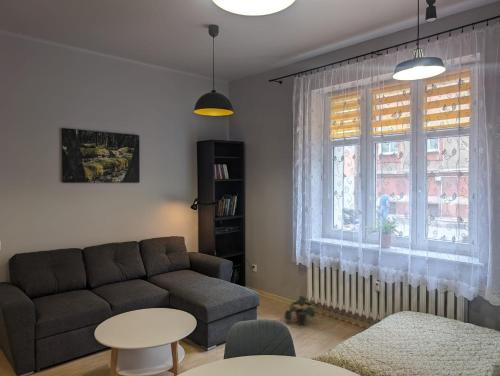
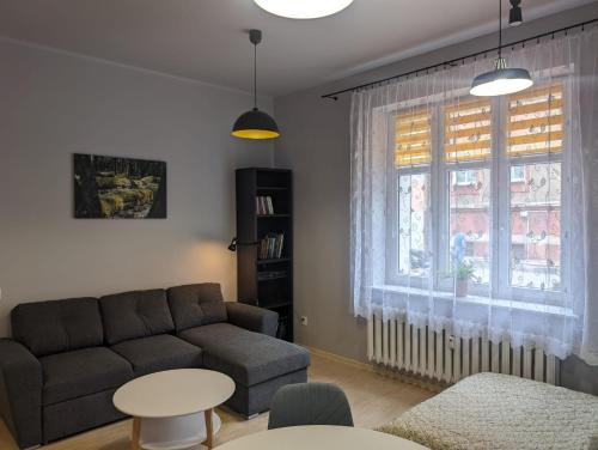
- potted plant [283,295,318,326]
